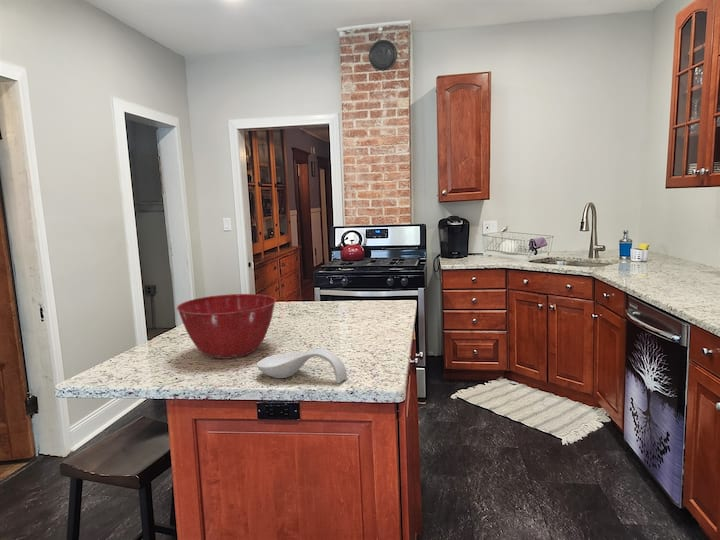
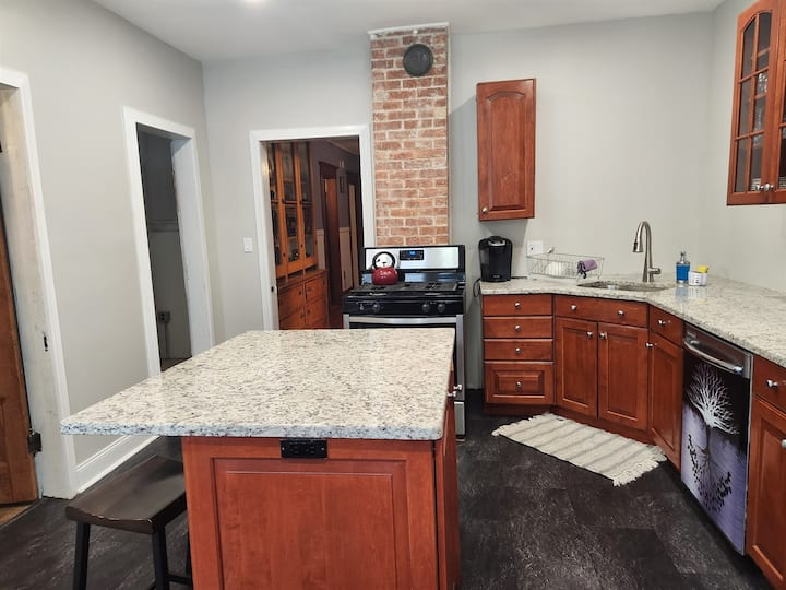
- mixing bowl [176,293,277,360]
- spoon rest [256,348,348,384]
